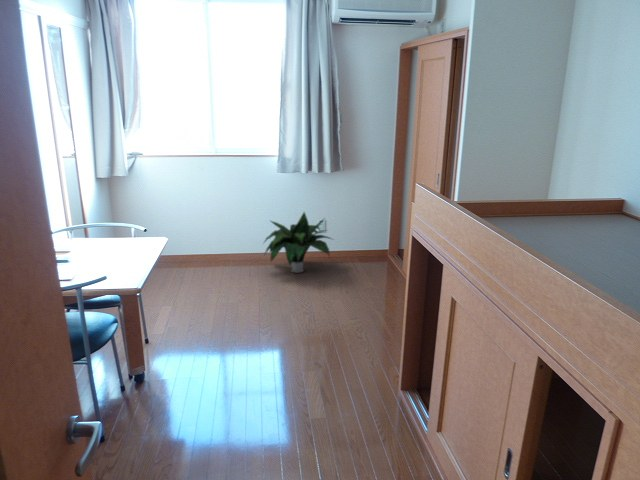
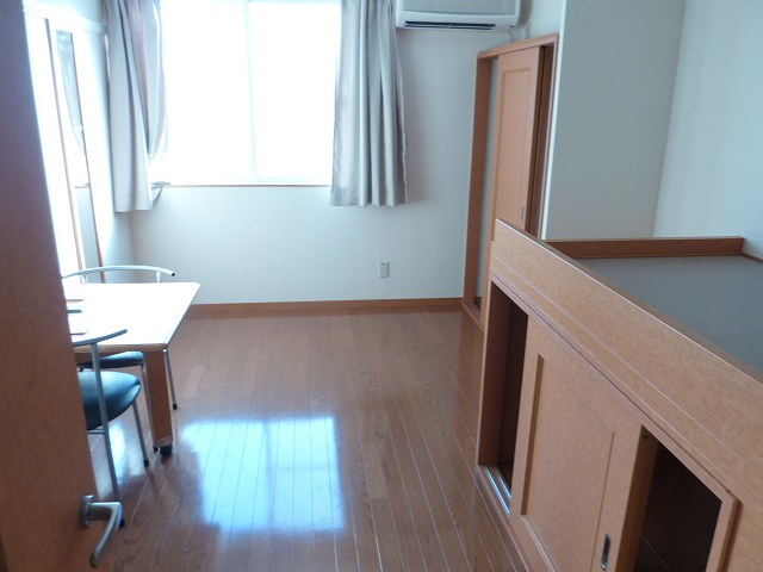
- potted plant [262,211,335,274]
